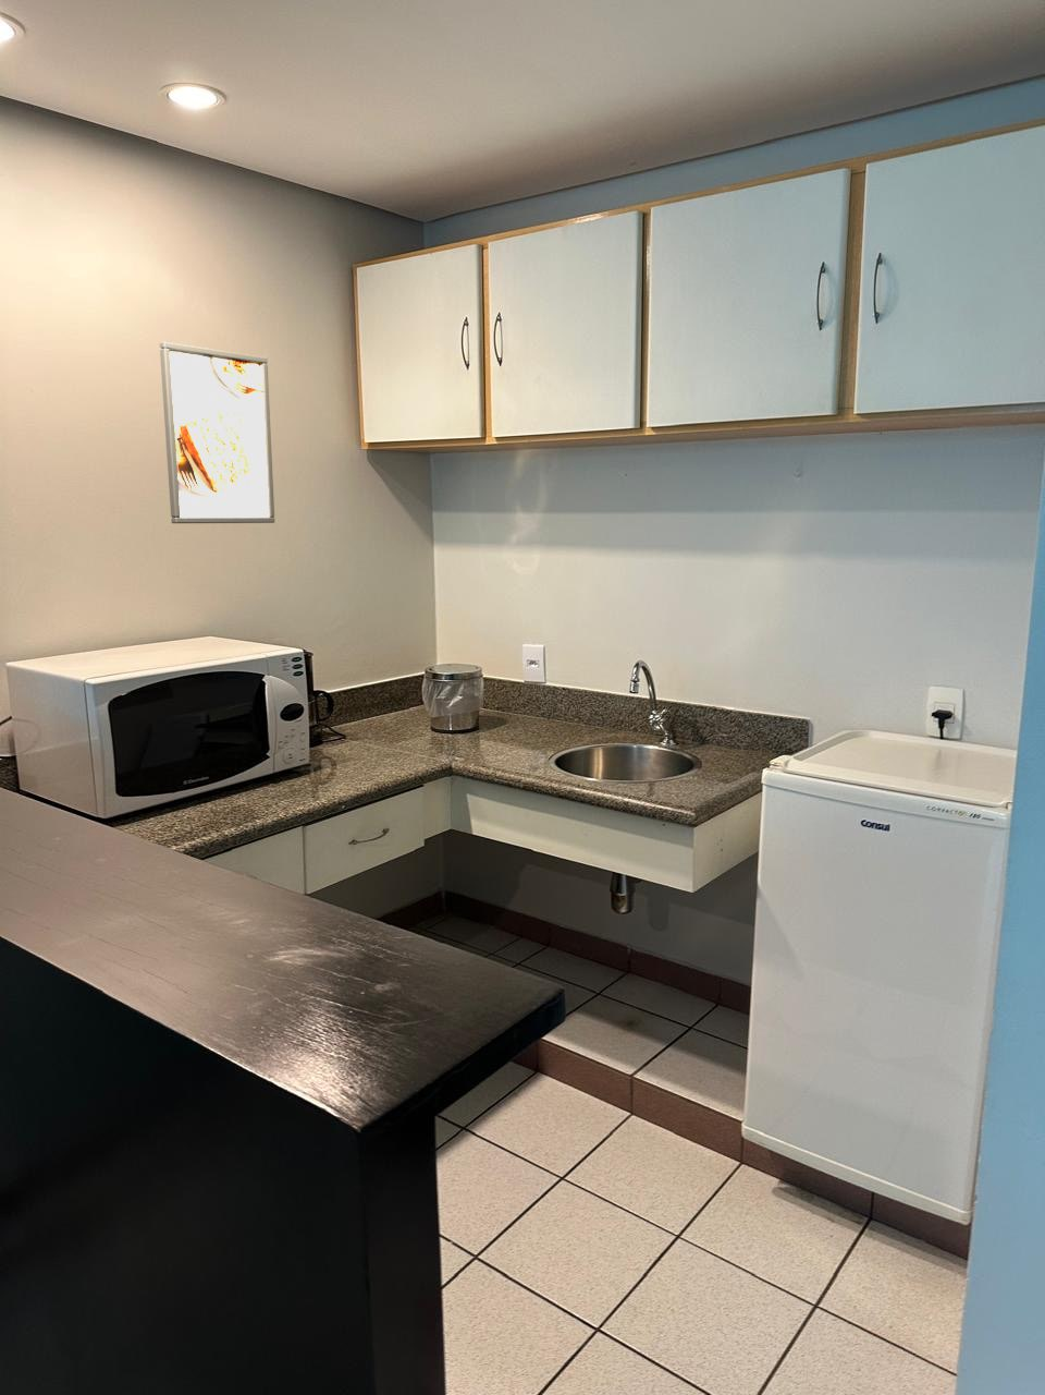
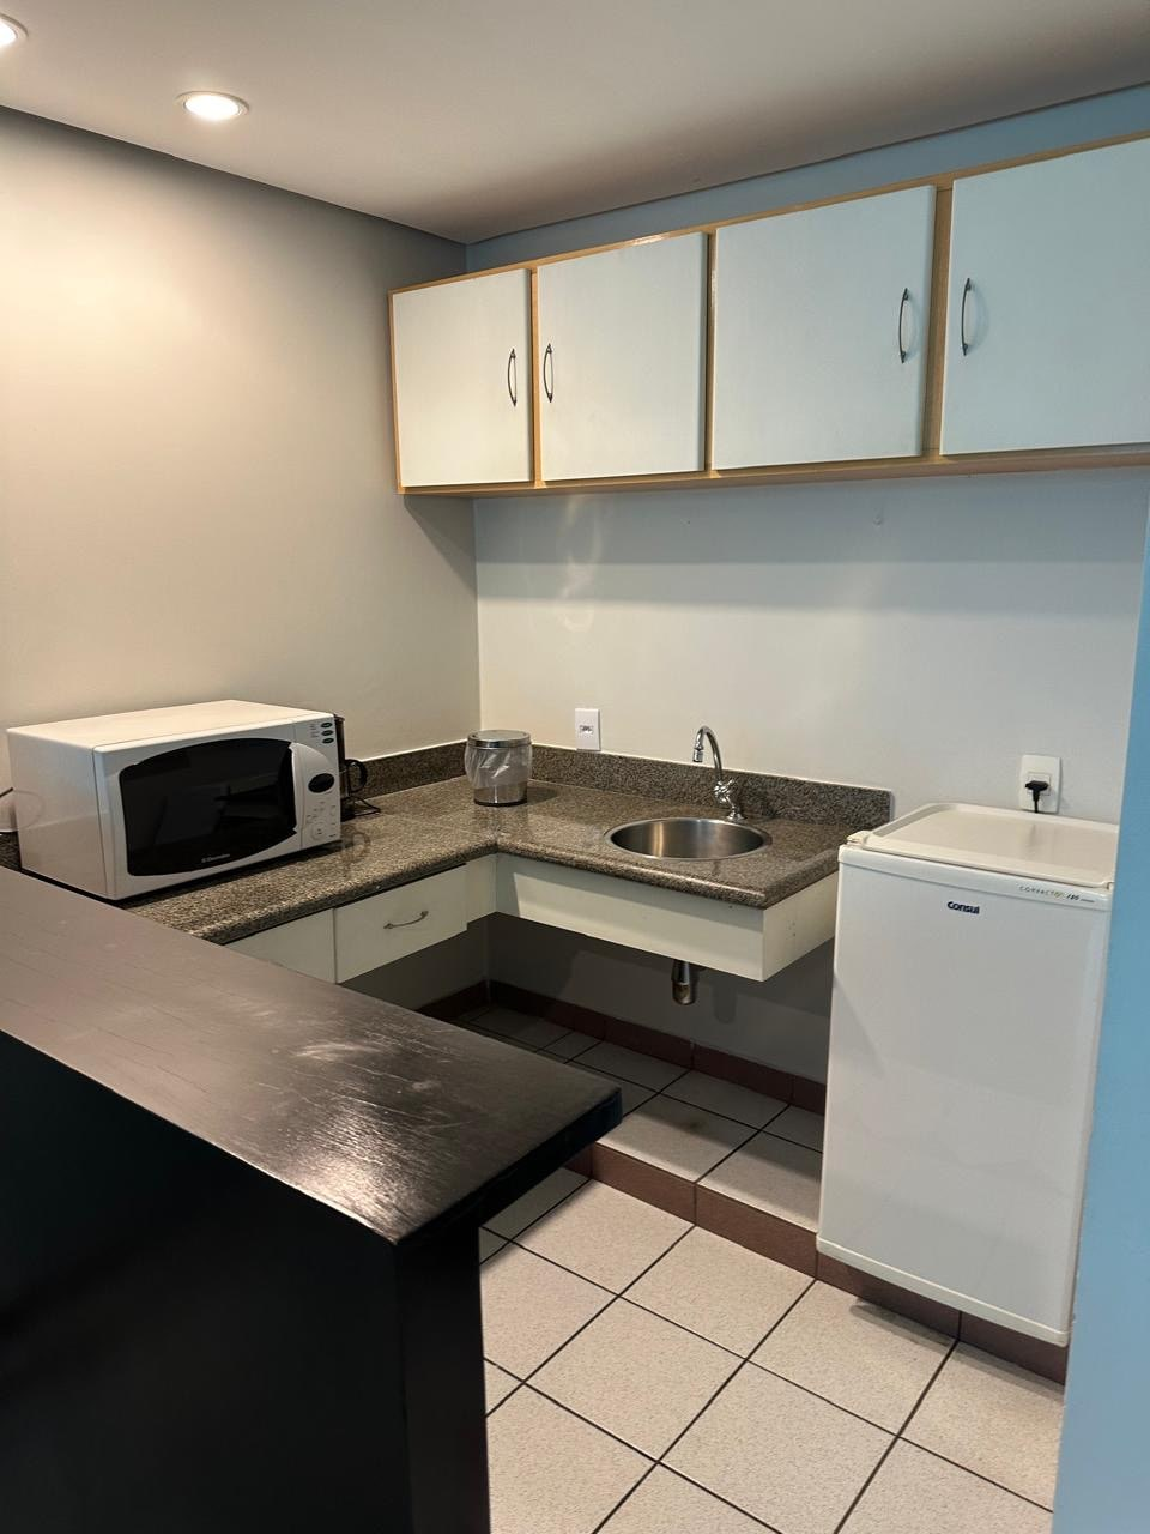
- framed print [159,342,276,524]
